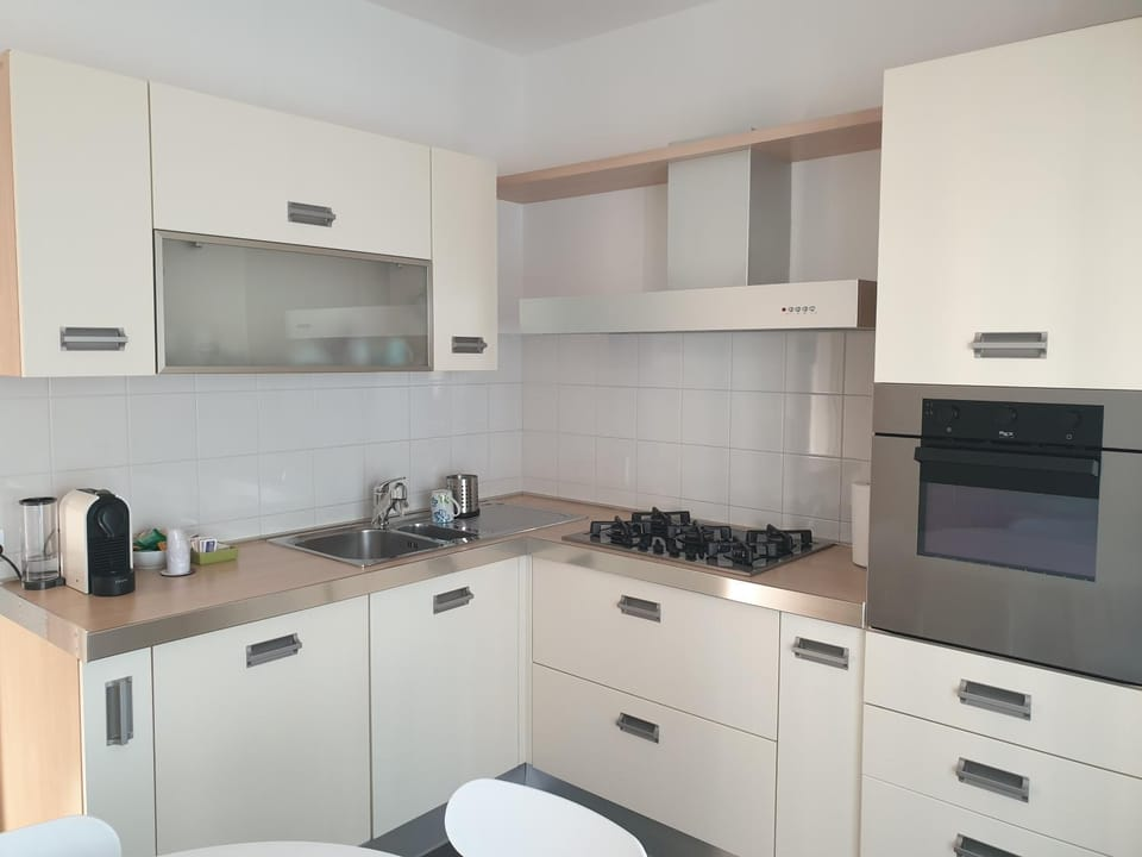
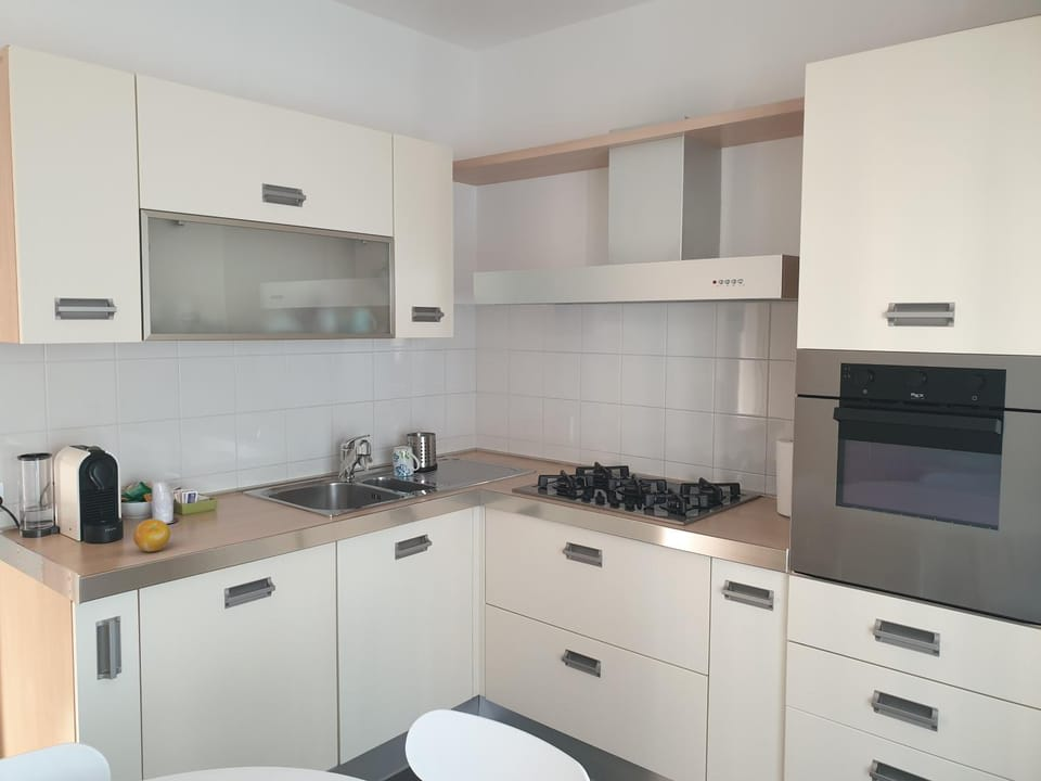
+ fruit [132,517,171,552]
